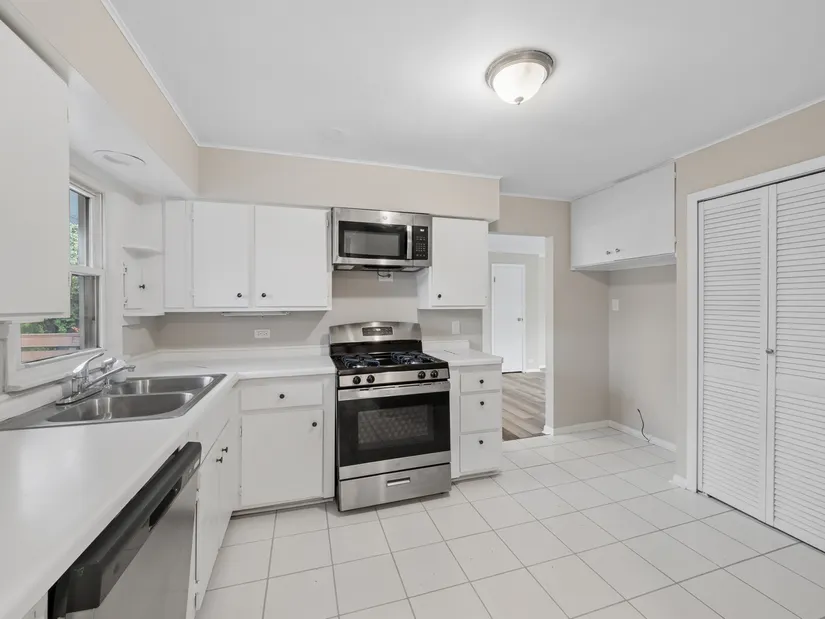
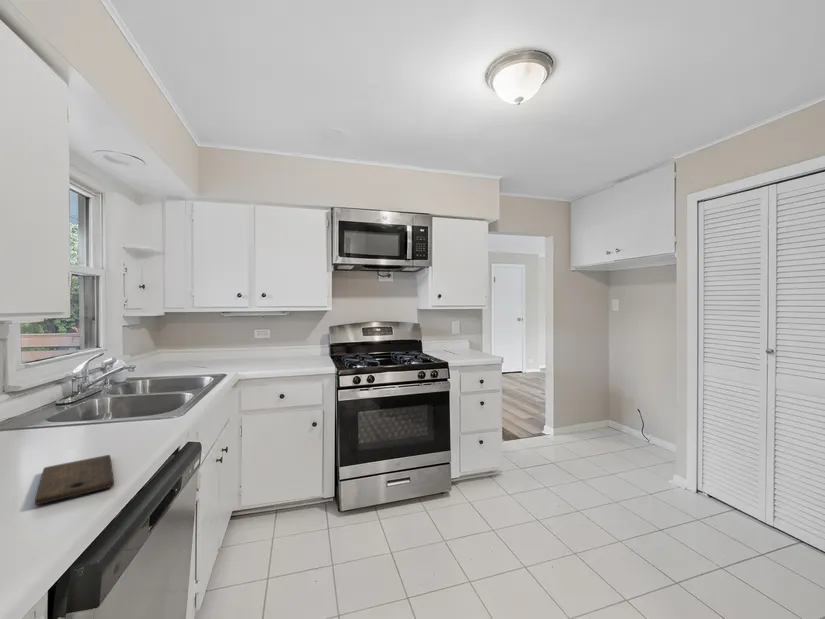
+ cutting board [34,454,115,506]
